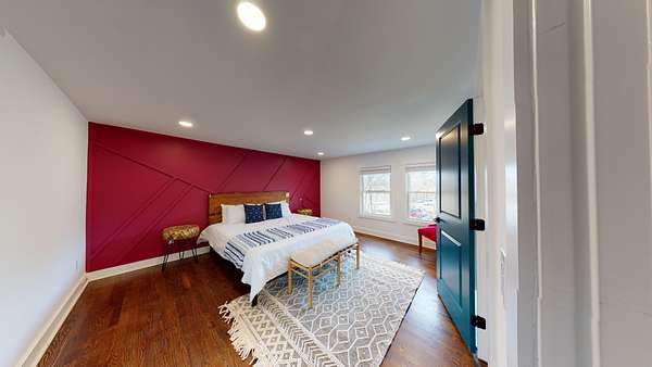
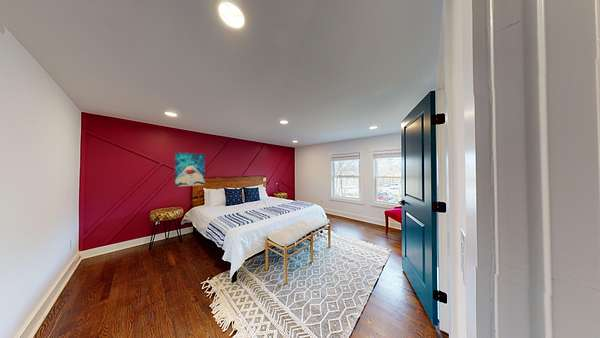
+ wall art [174,151,206,187]
